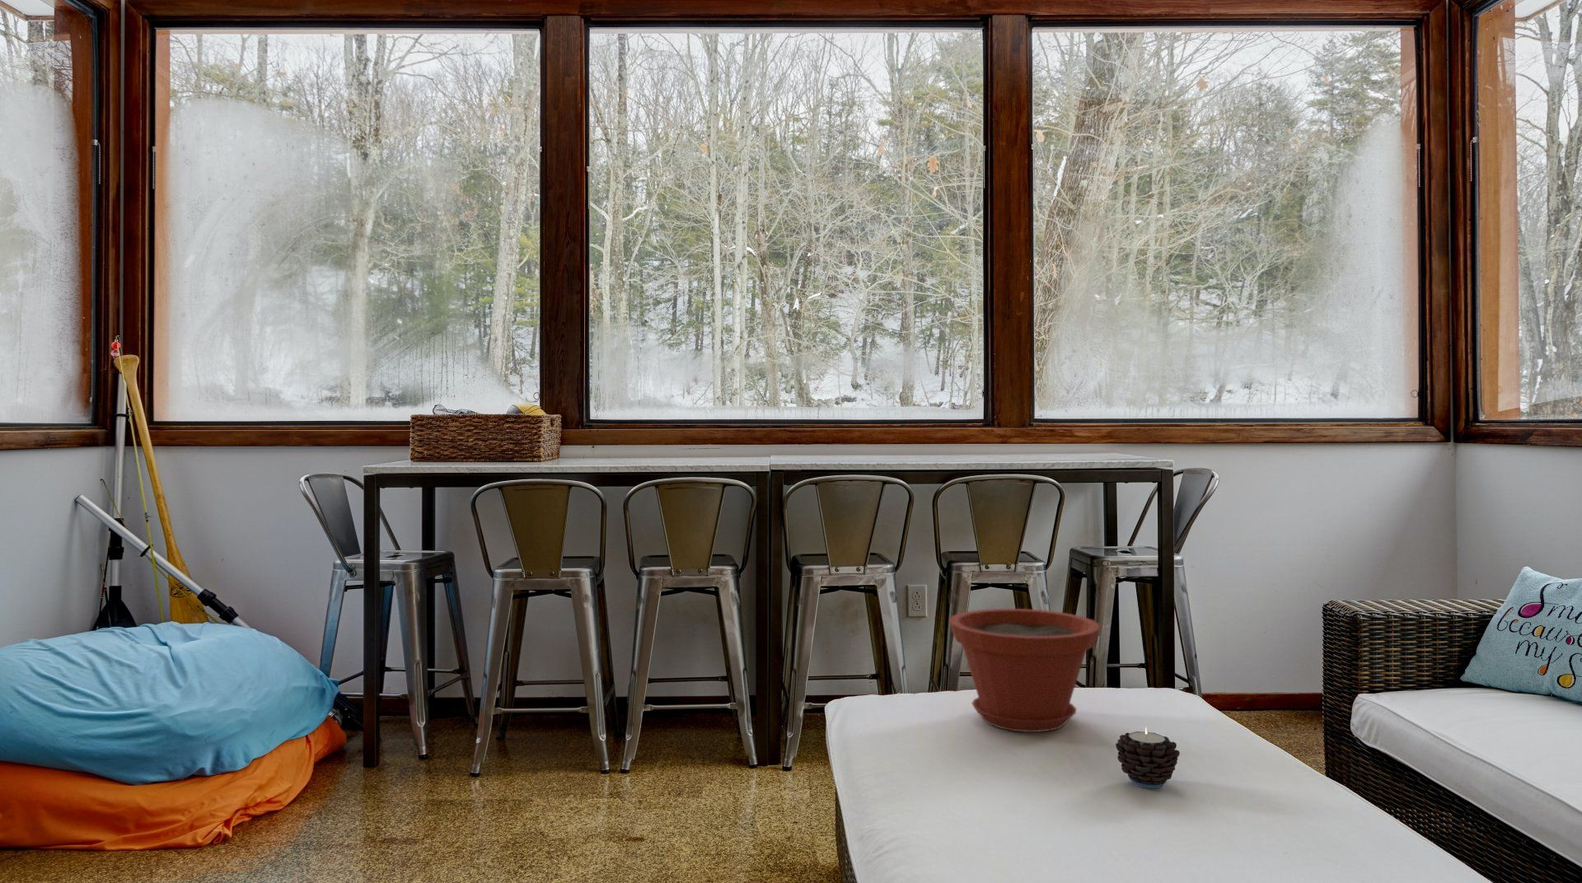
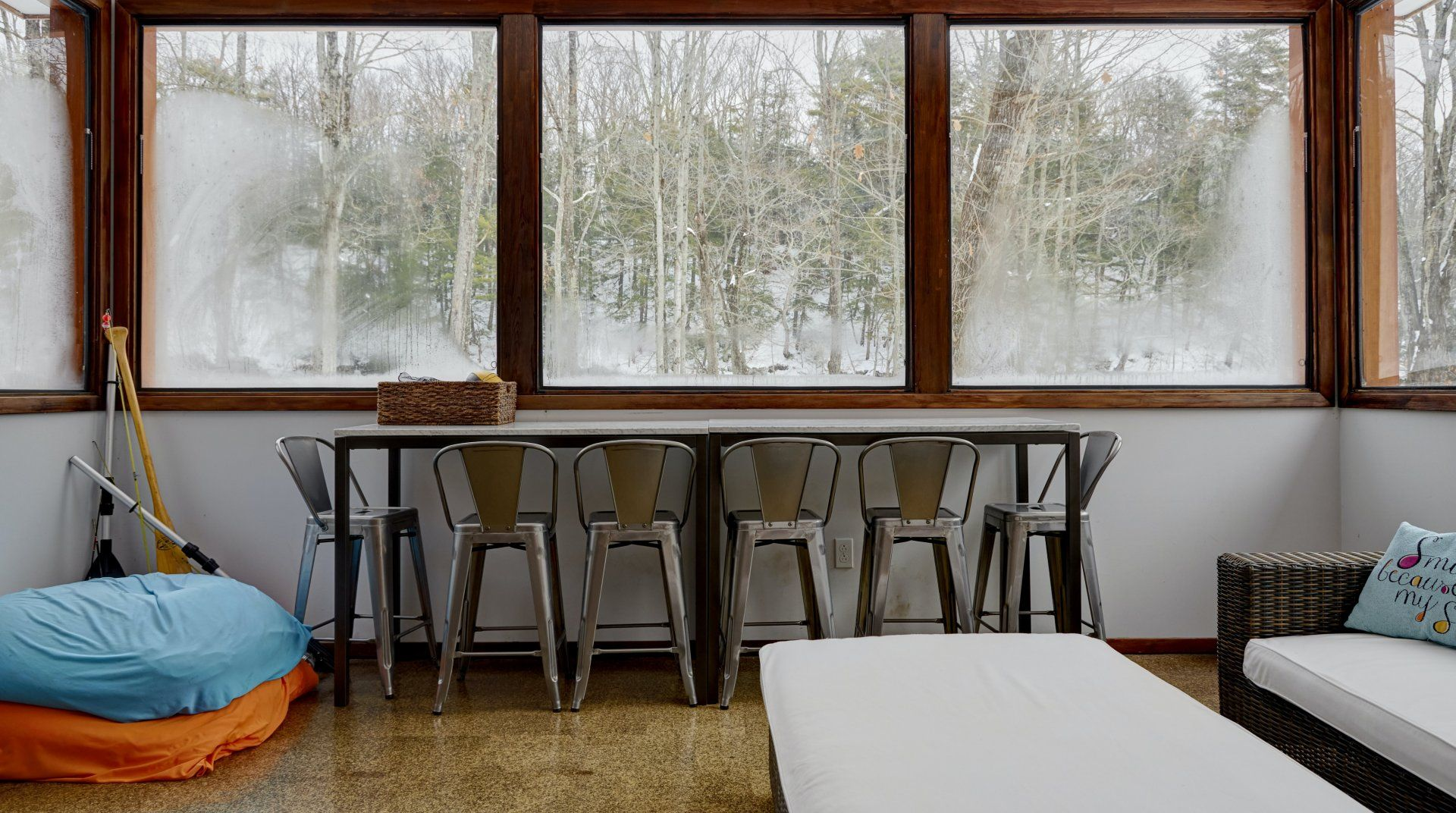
- candle [1115,727,1181,790]
- plant pot [949,608,1101,733]
